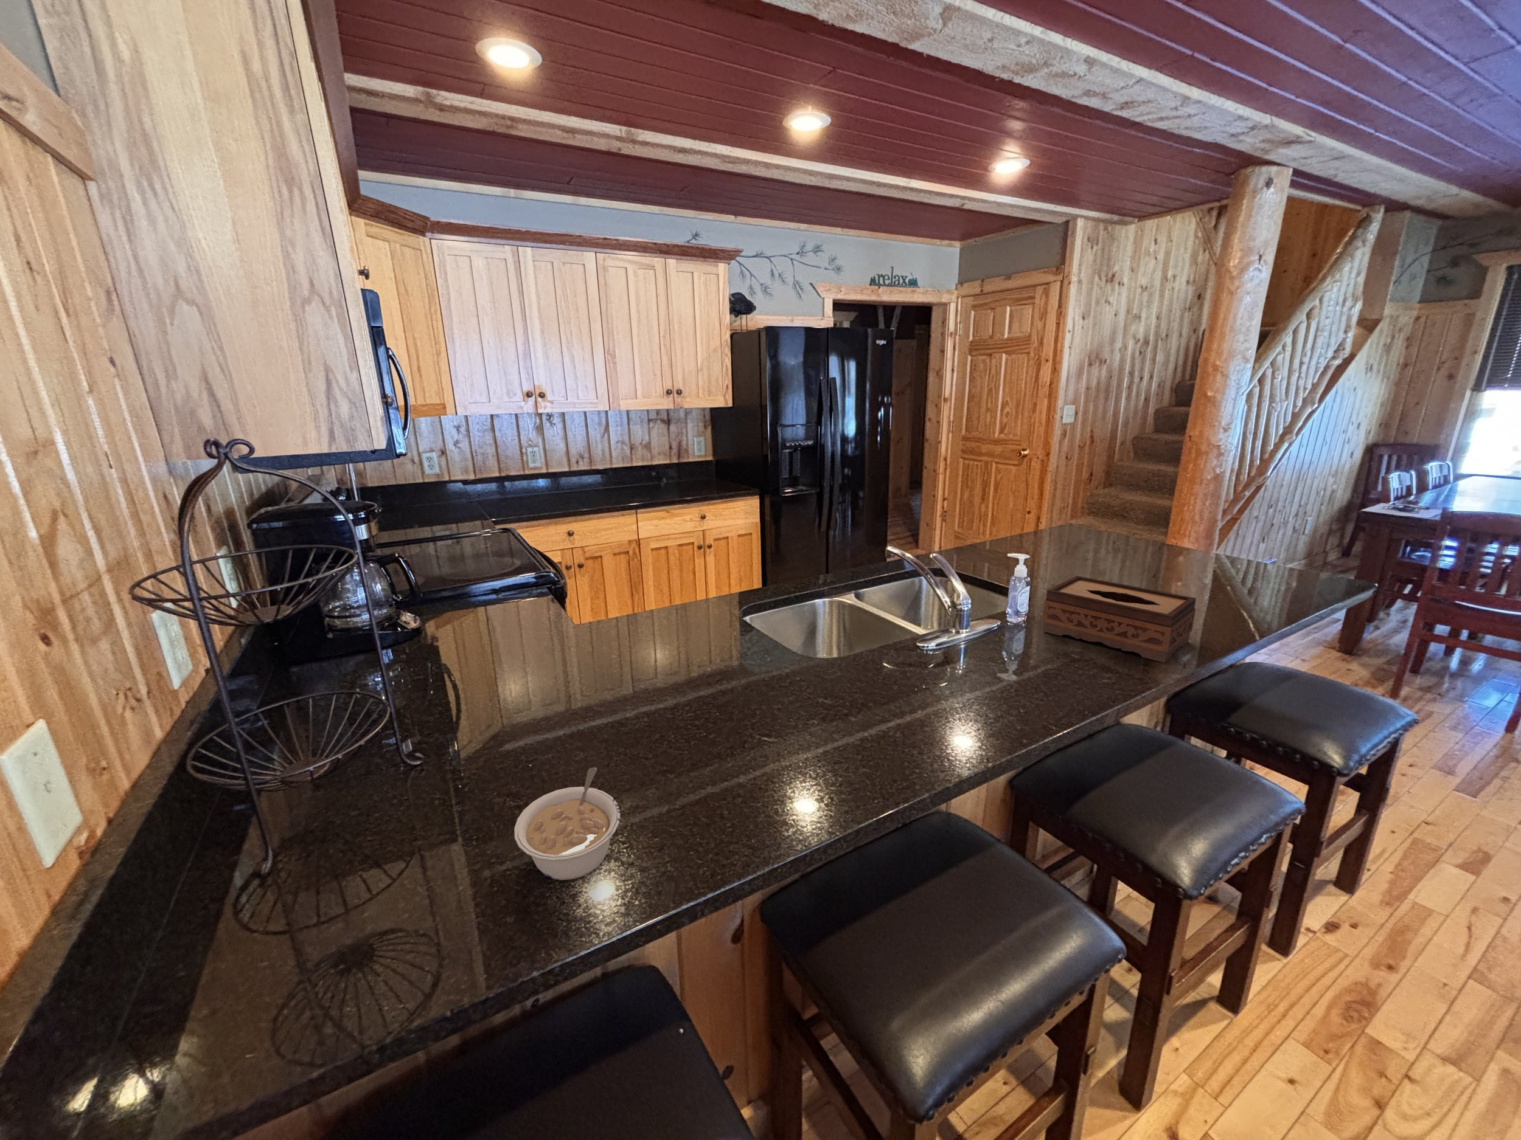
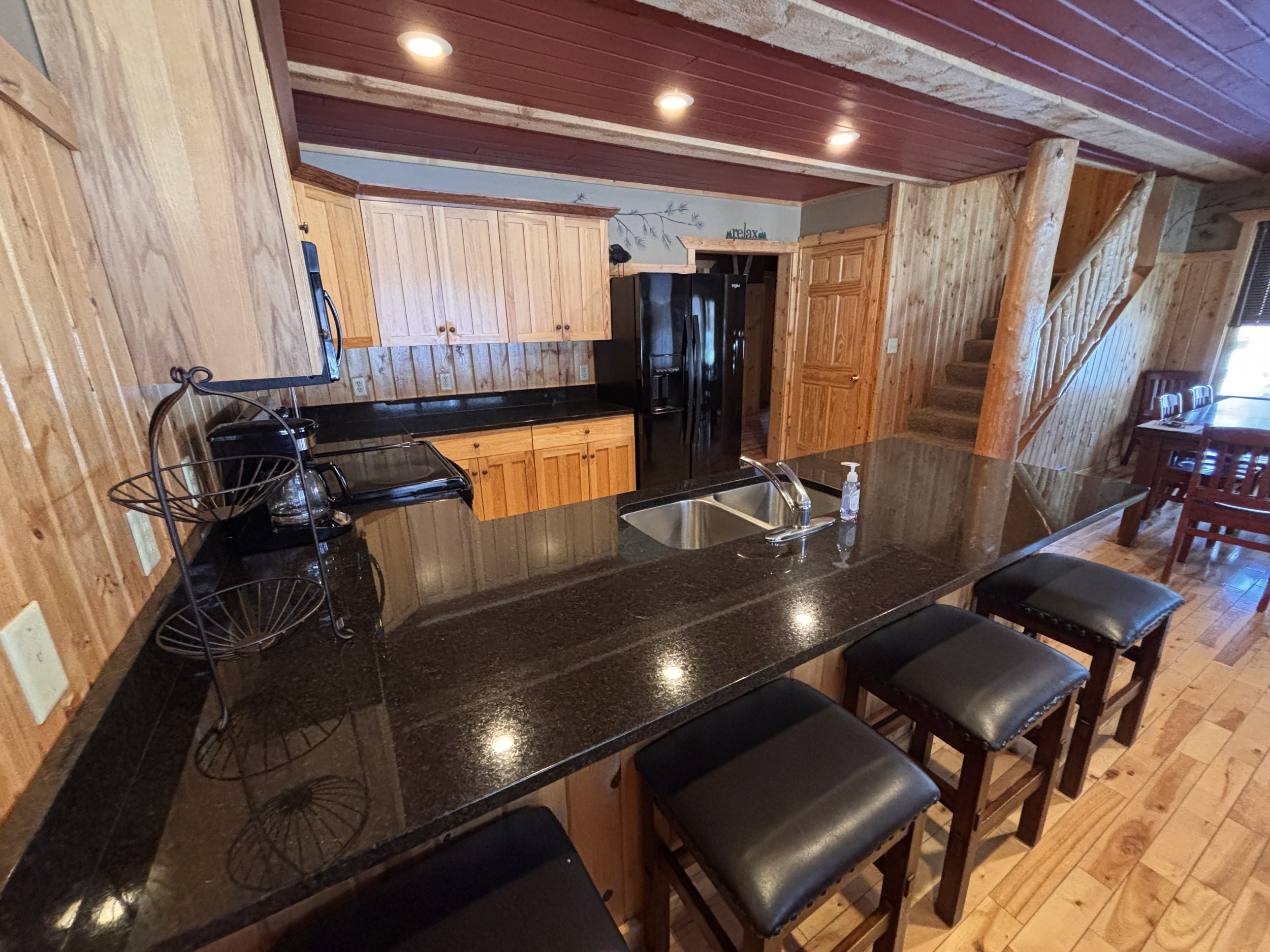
- legume [514,768,622,881]
- tissue box [1042,575,1196,663]
